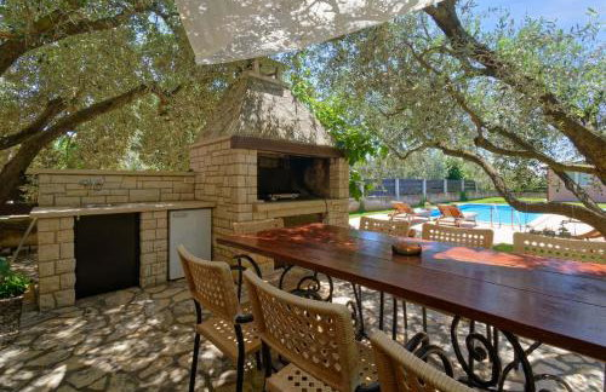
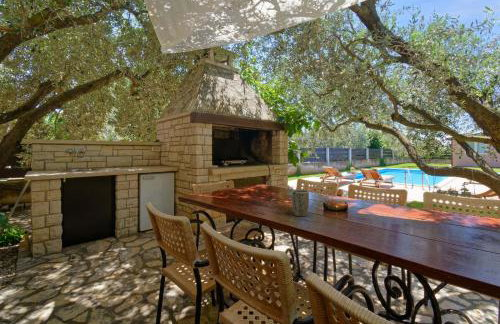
+ plant pot [291,189,310,217]
